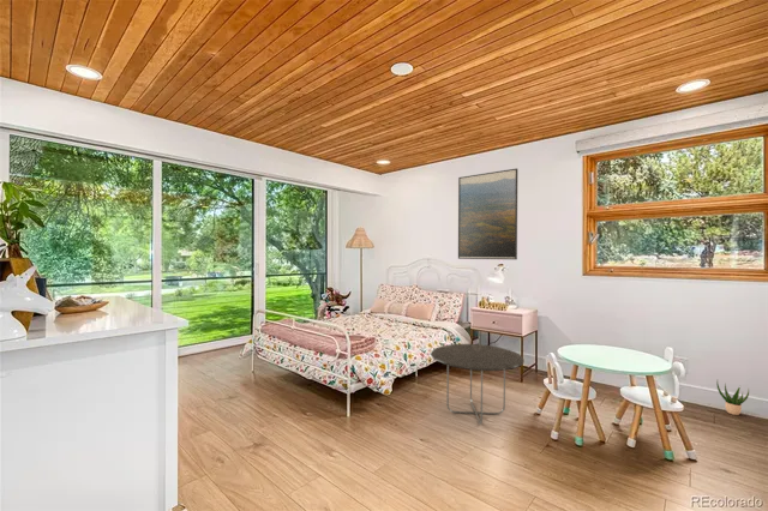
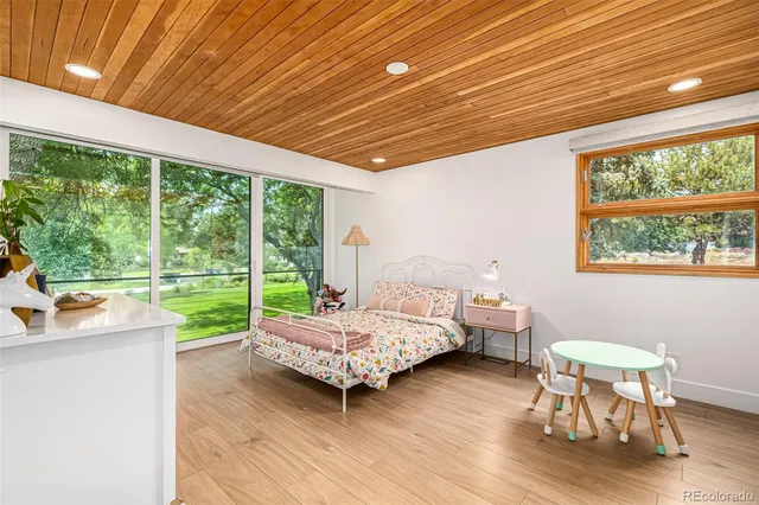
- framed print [457,168,518,260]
- potted plant [715,380,750,416]
- side table [430,343,526,425]
